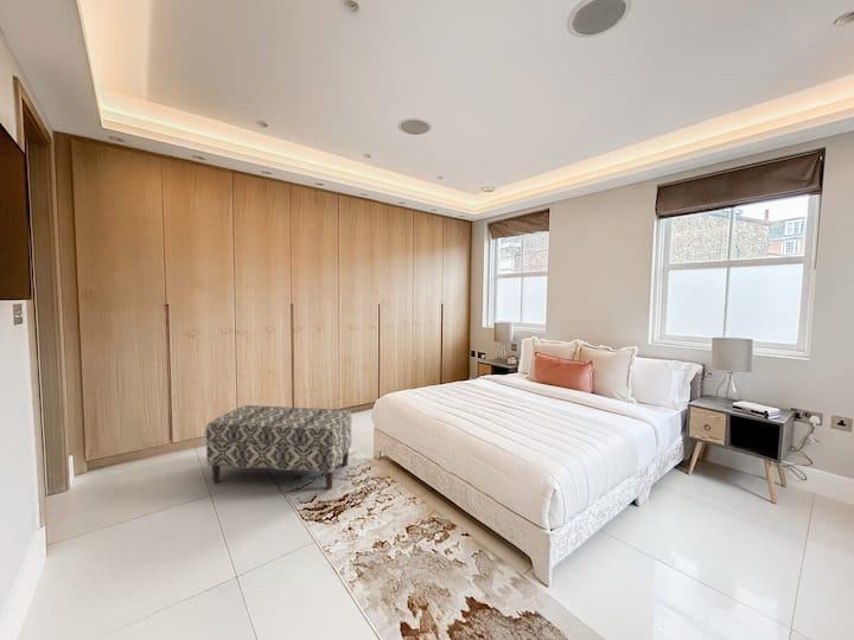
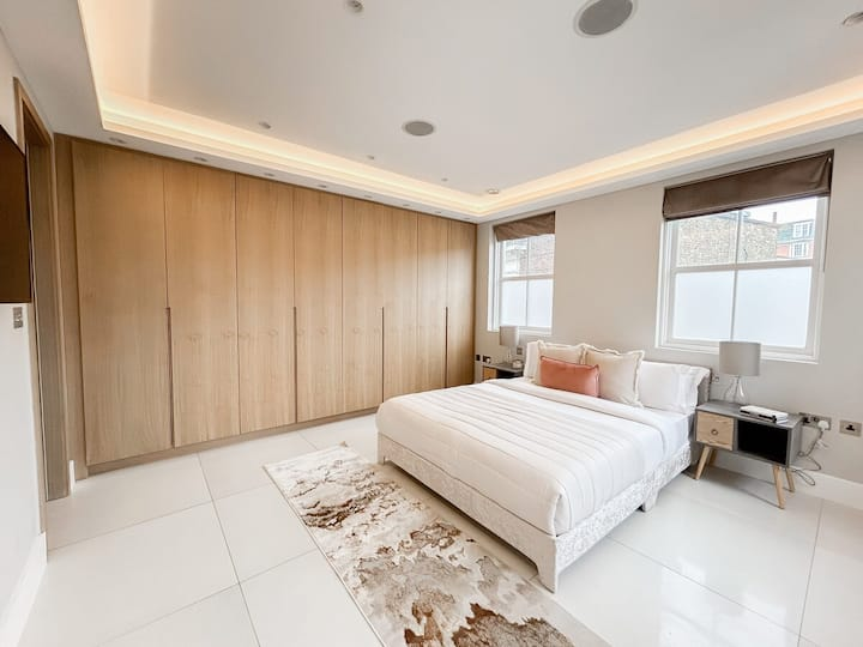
- bench [205,404,352,491]
